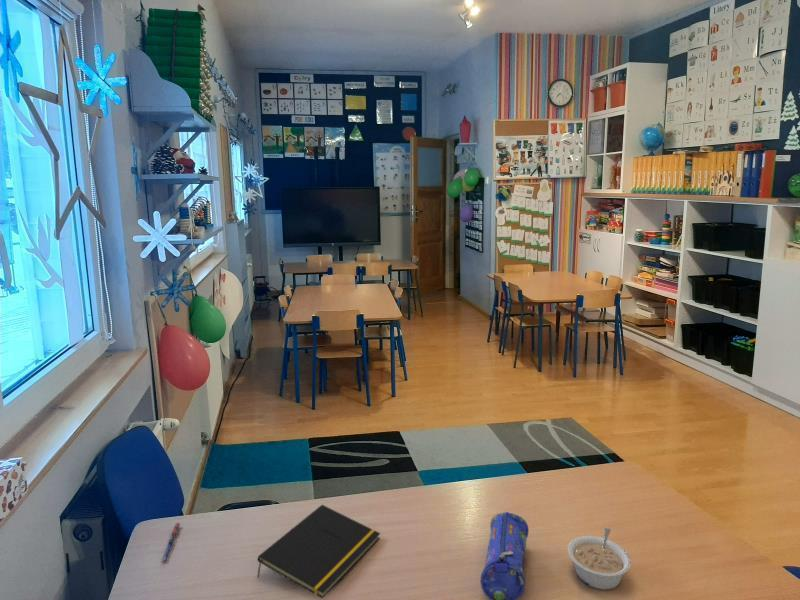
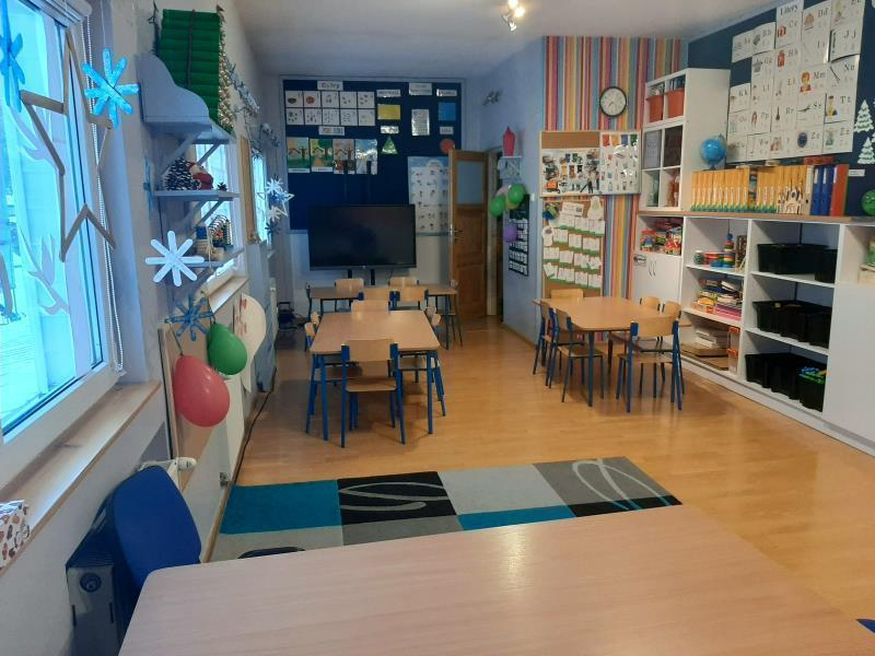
- pencil case [479,511,530,600]
- pen [160,522,181,562]
- notepad [256,504,381,599]
- legume [567,527,632,591]
